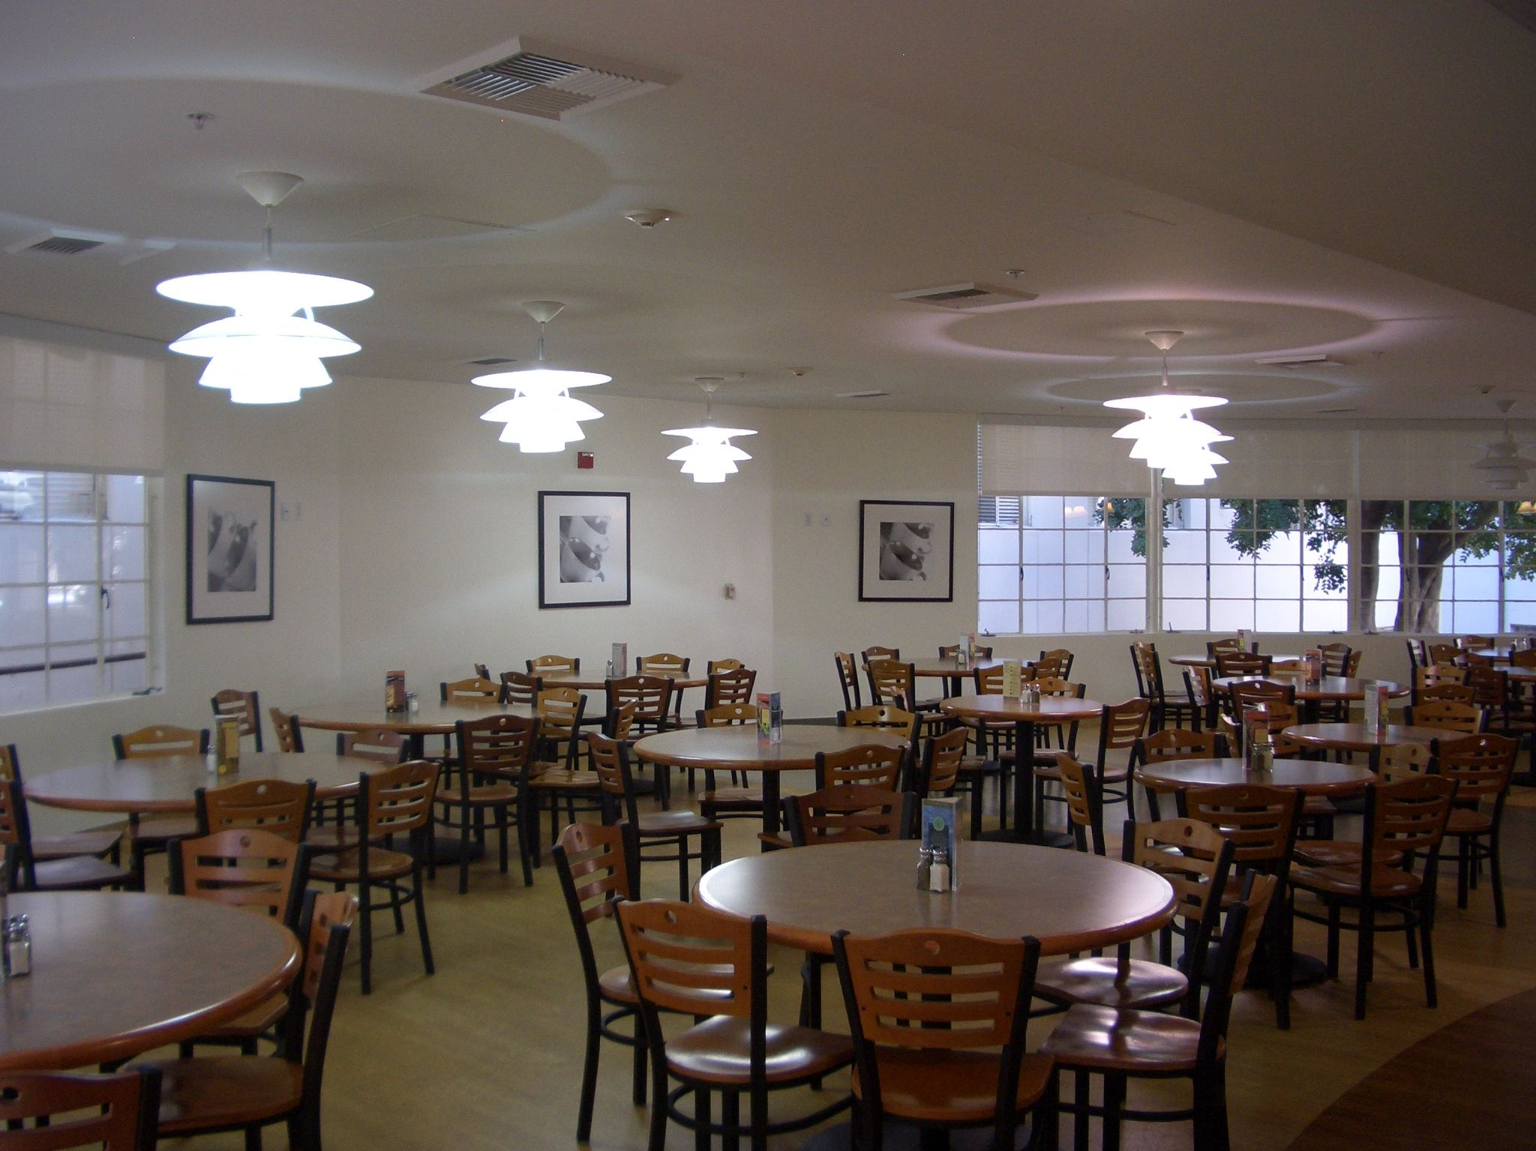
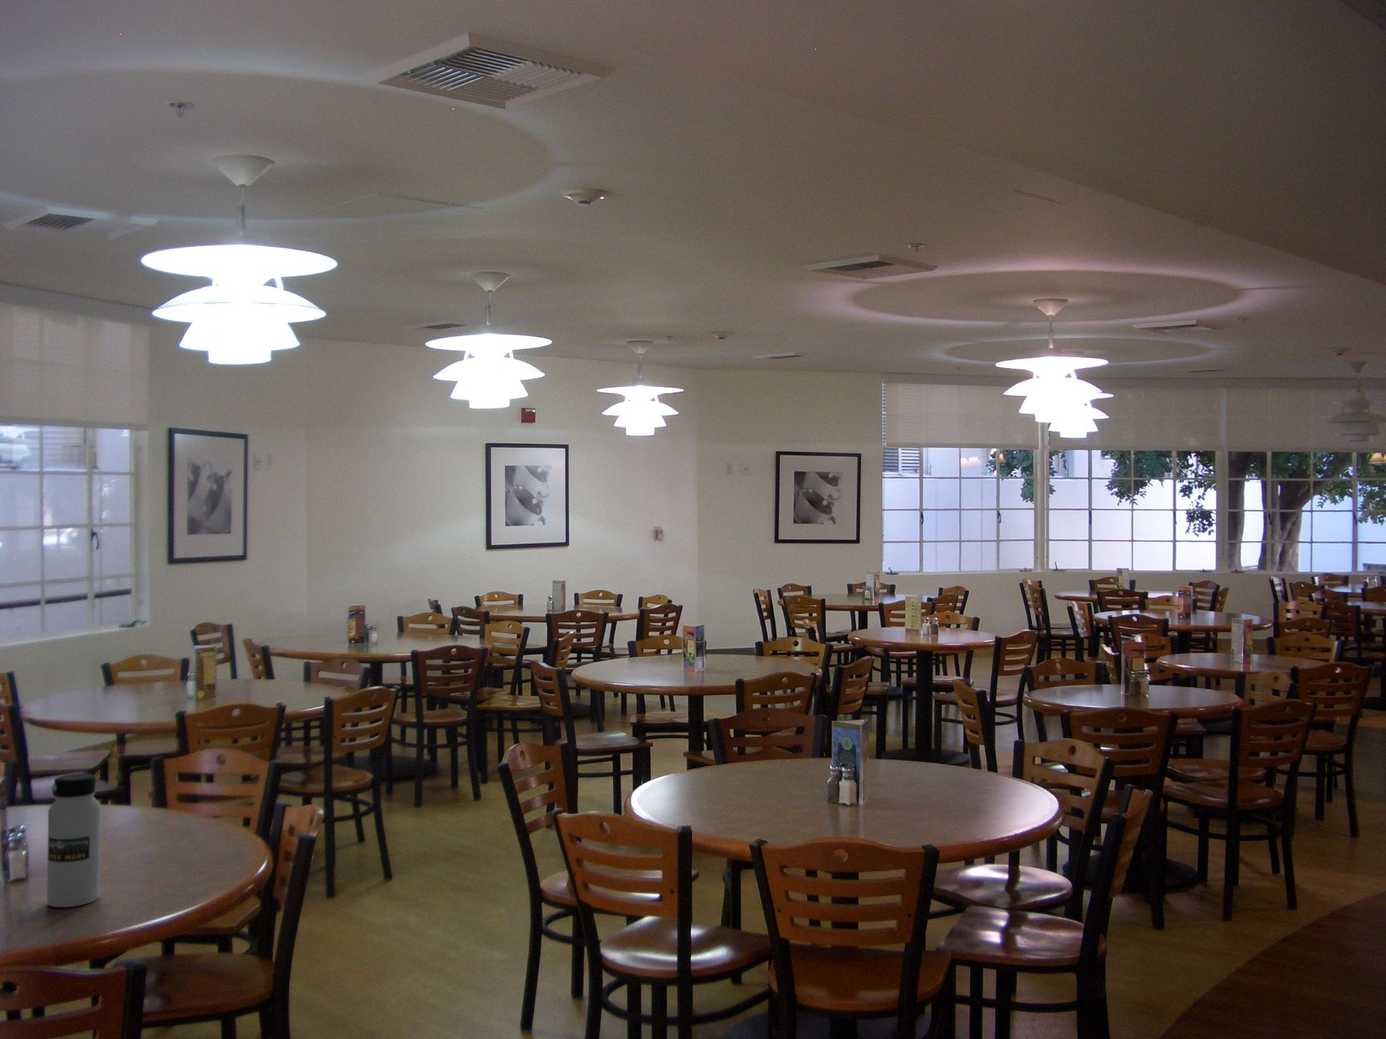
+ water bottle [47,773,100,908]
